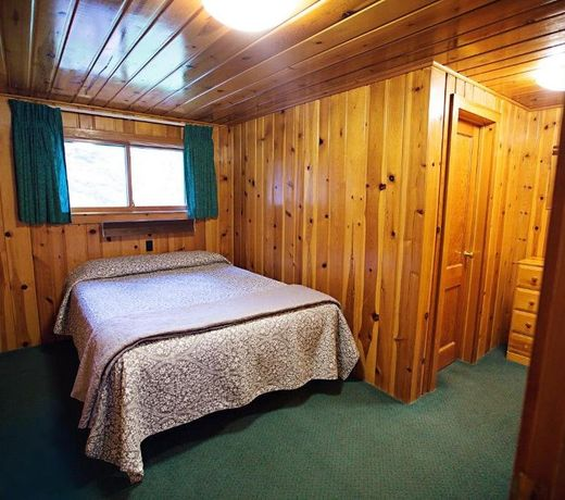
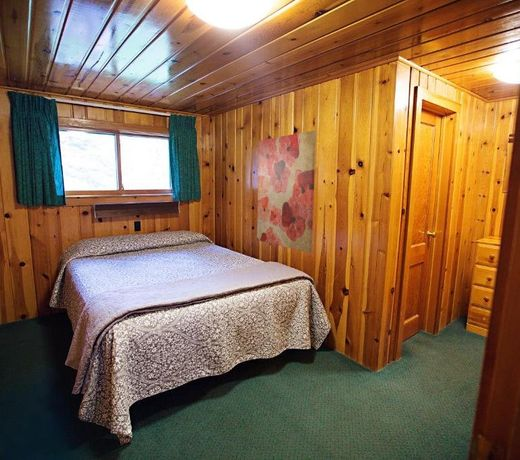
+ wall art [256,130,317,254]
